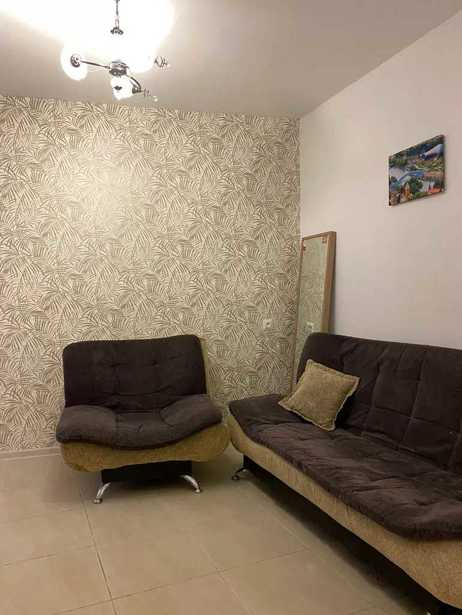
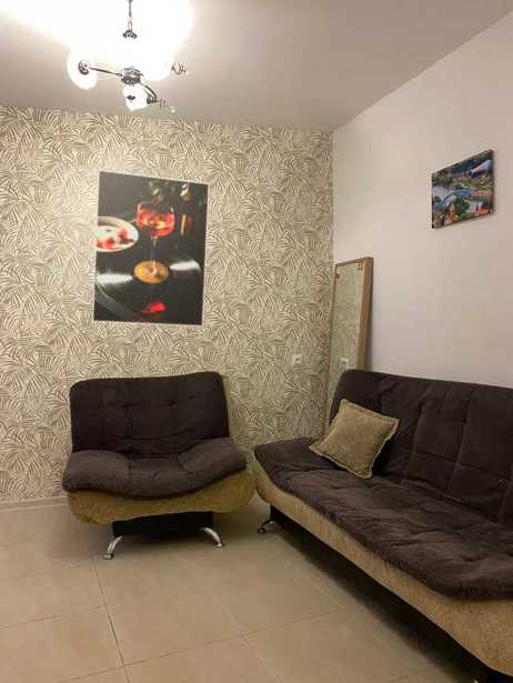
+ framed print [91,169,211,328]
